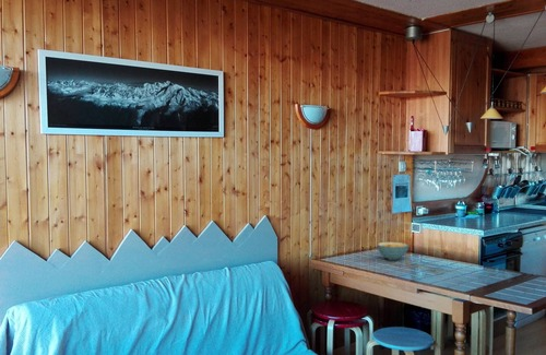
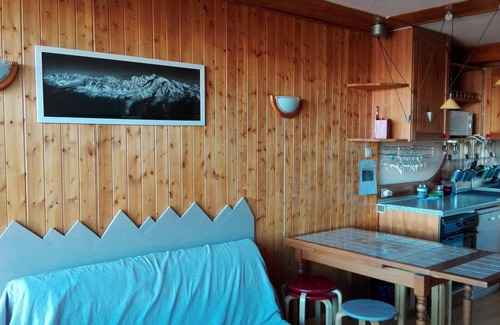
- cereal bowl [376,241,410,261]
